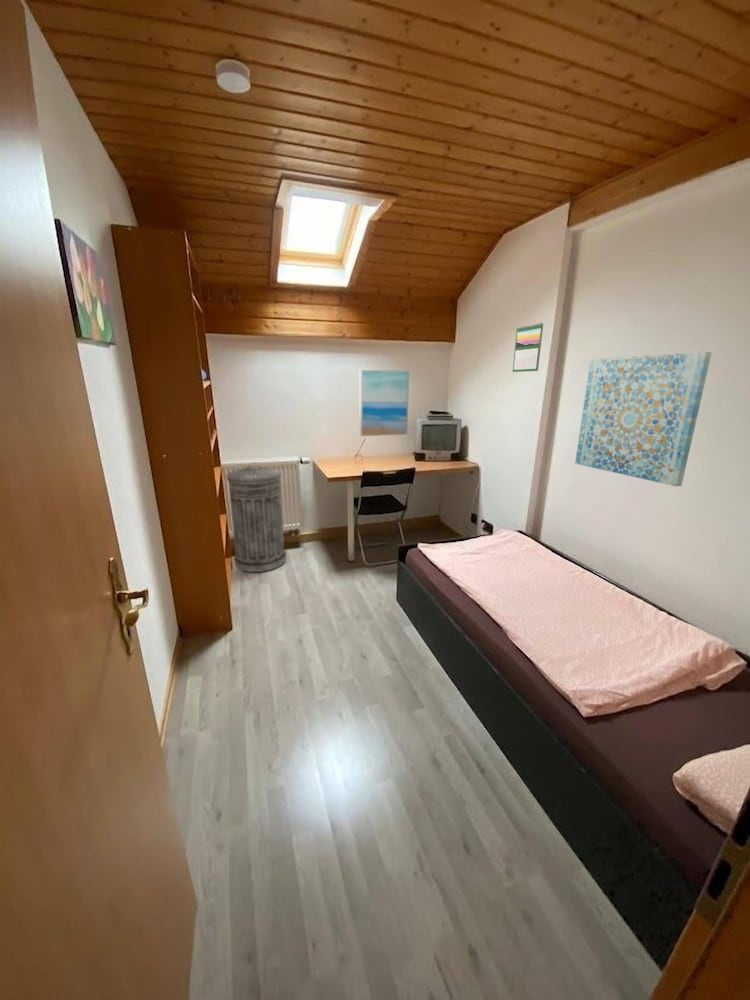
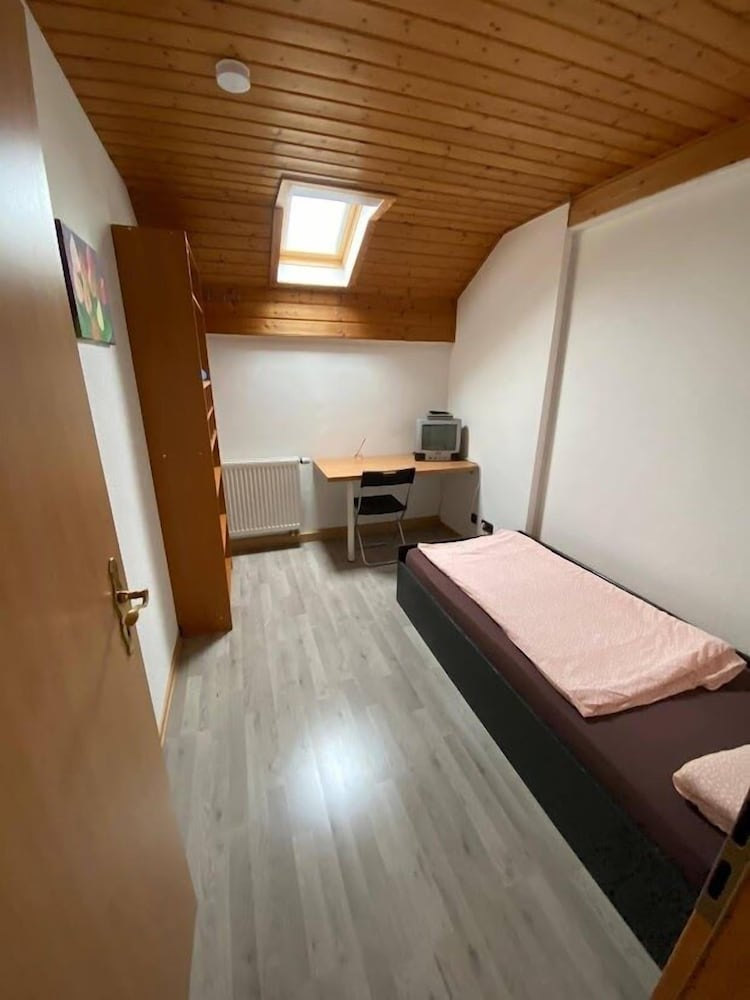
- wall art [574,351,713,487]
- calendar [512,322,544,373]
- trash can [225,462,287,573]
- wall art [359,369,410,437]
